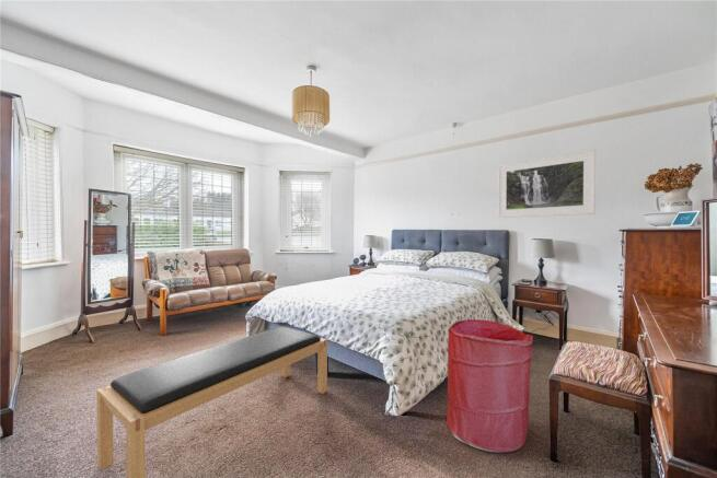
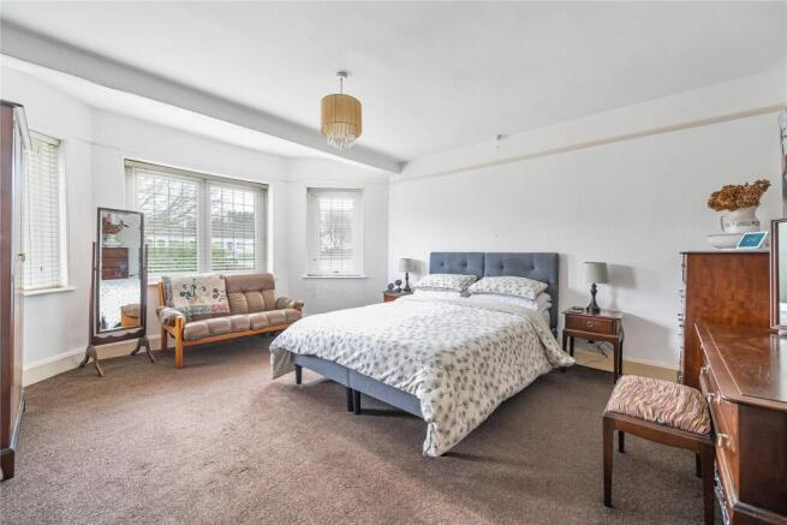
- bench [95,326,328,478]
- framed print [497,149,597,219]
- laundry hamper [446,318,534,454]
